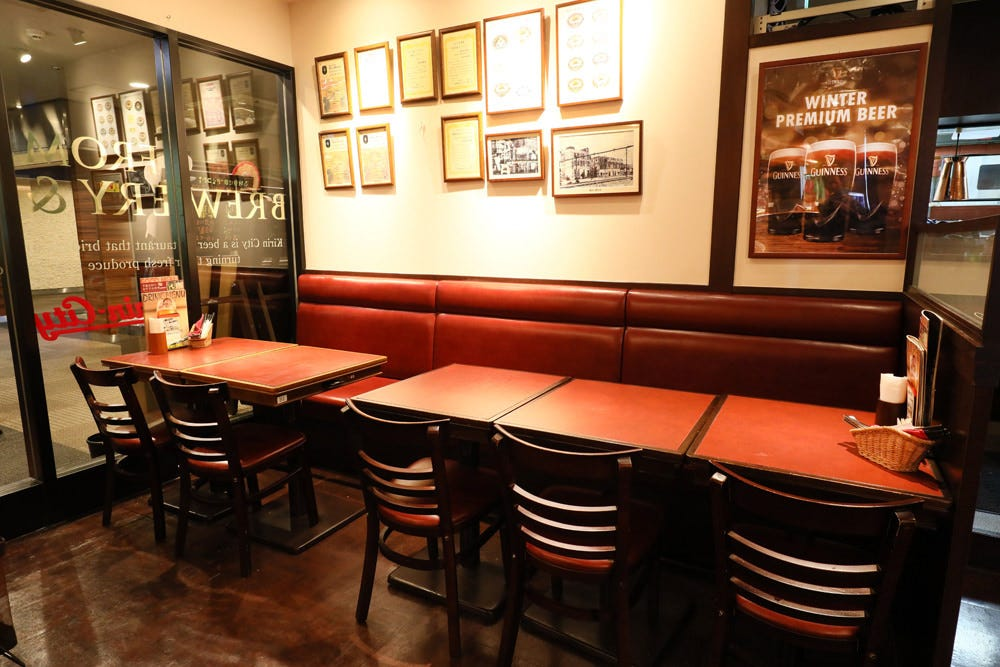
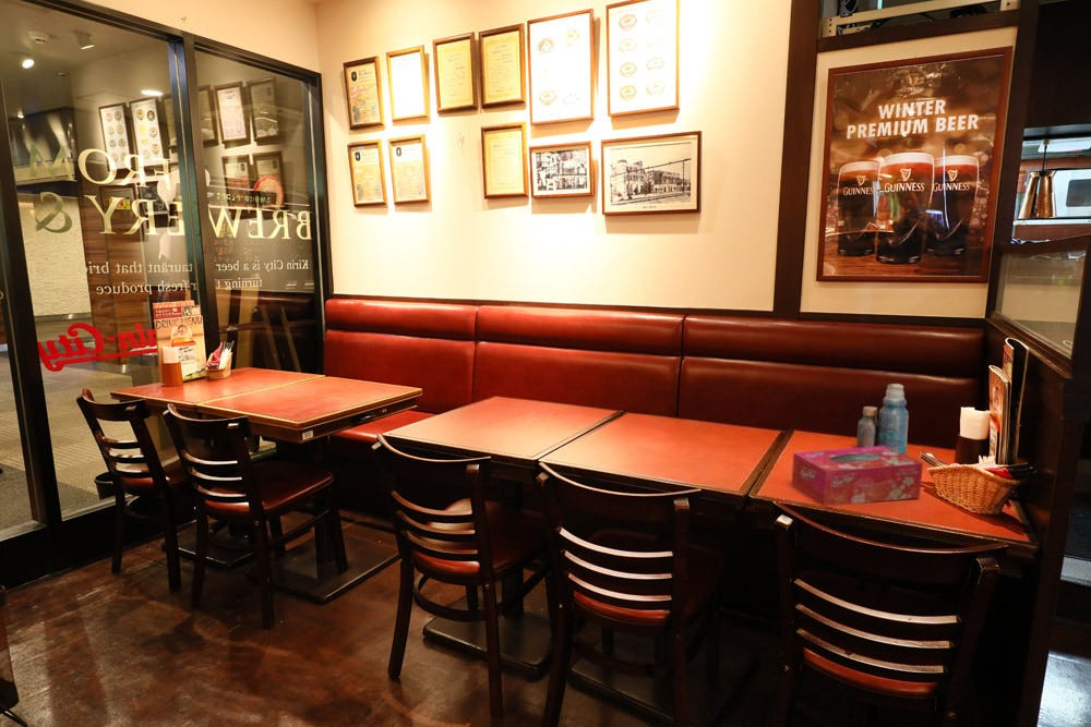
+ tissue box [790,446,924,507]
+ bottle [855,383,910,456]
